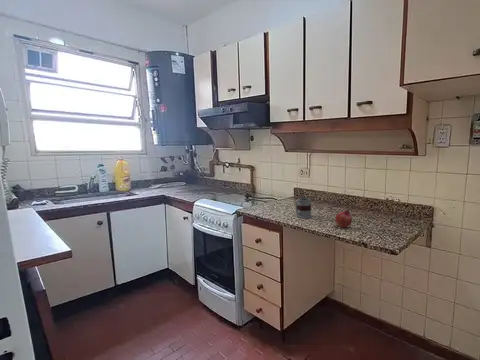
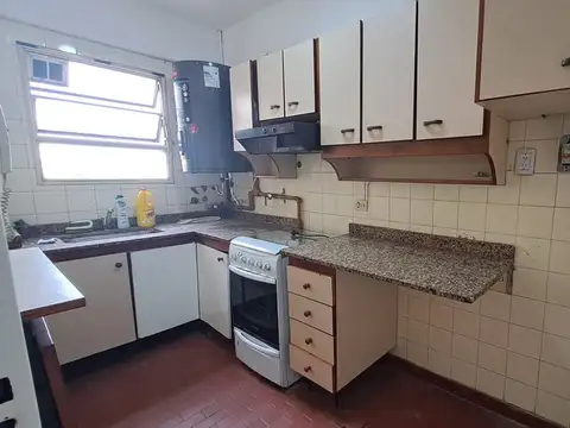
- mug [294,197,313,219]
- fruit [334,209,353,229]
